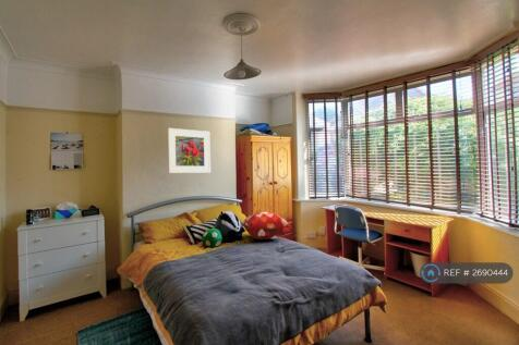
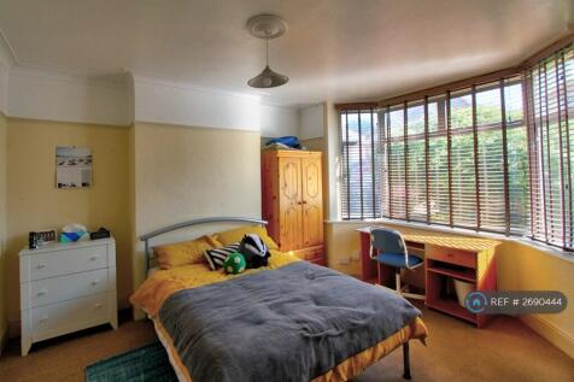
- decorative pillow [240,211,292,241]
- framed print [167,127,212,174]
